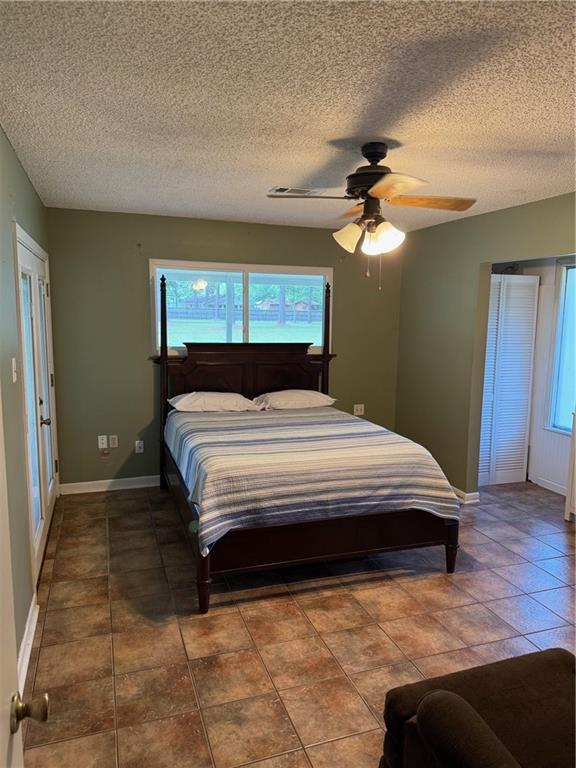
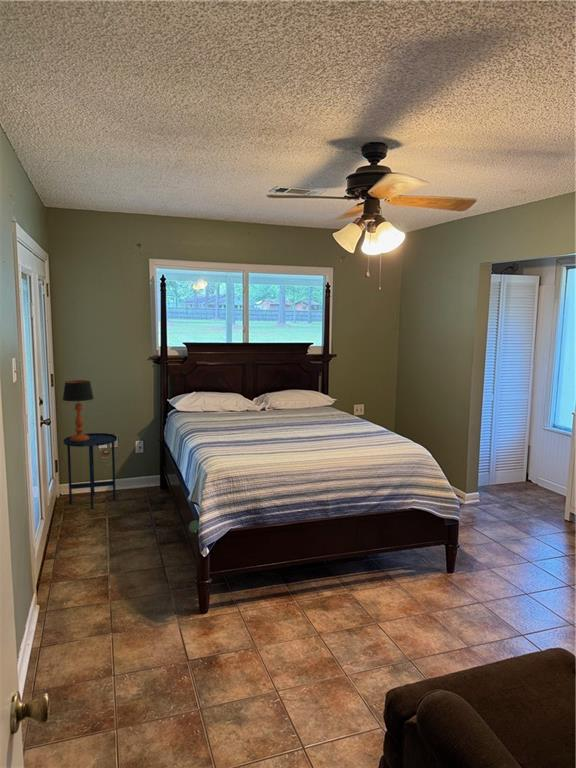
+ table lamp [62,379,95,442]
+ side table [63,432,118,510]
